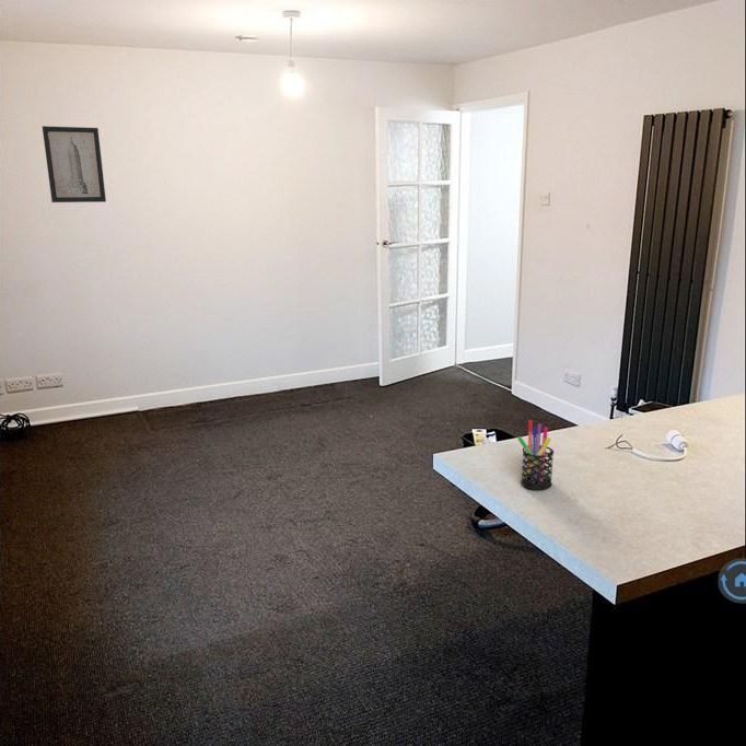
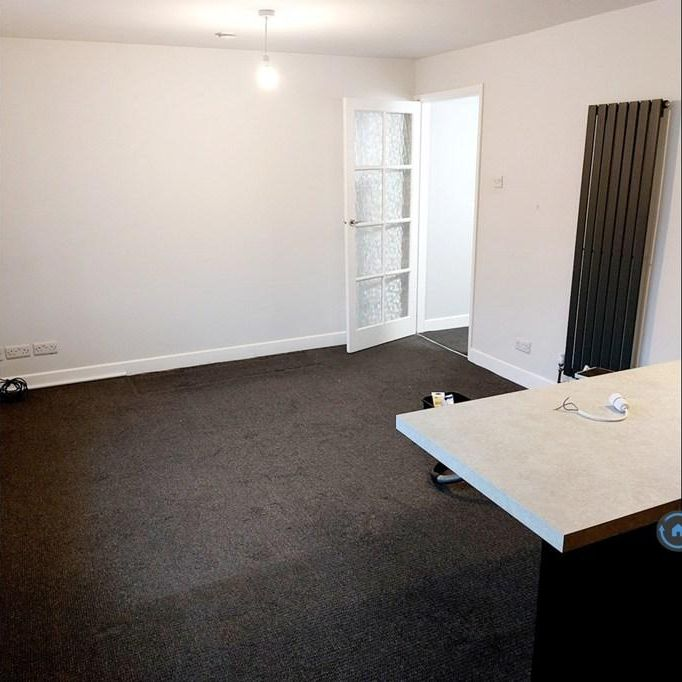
- pen holder [516,419,555,491]
- wall art [42,125,107,203]
